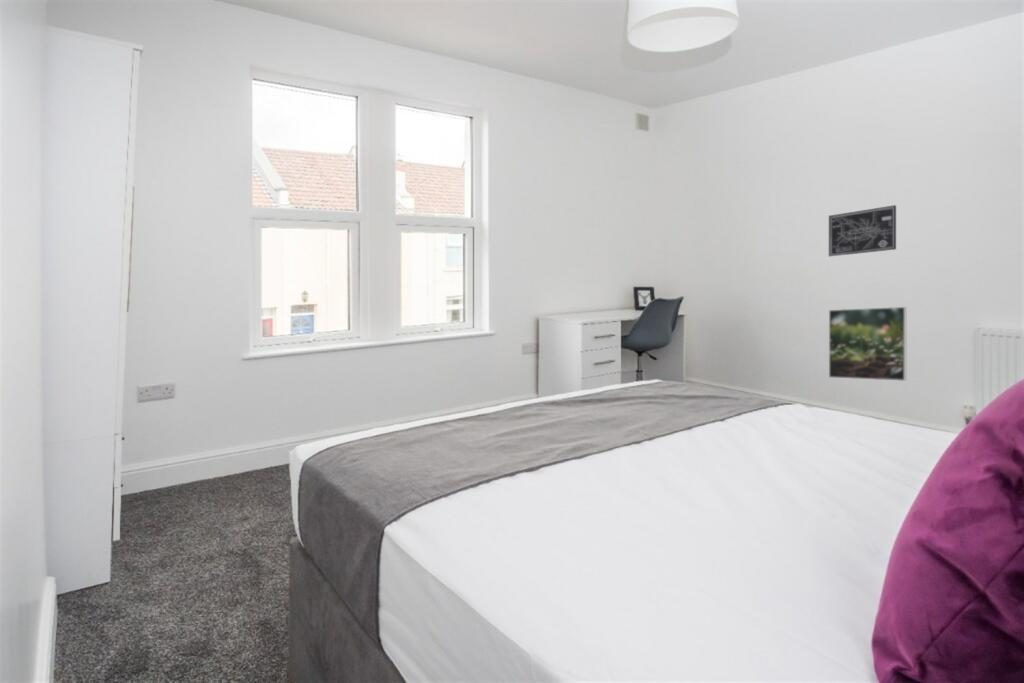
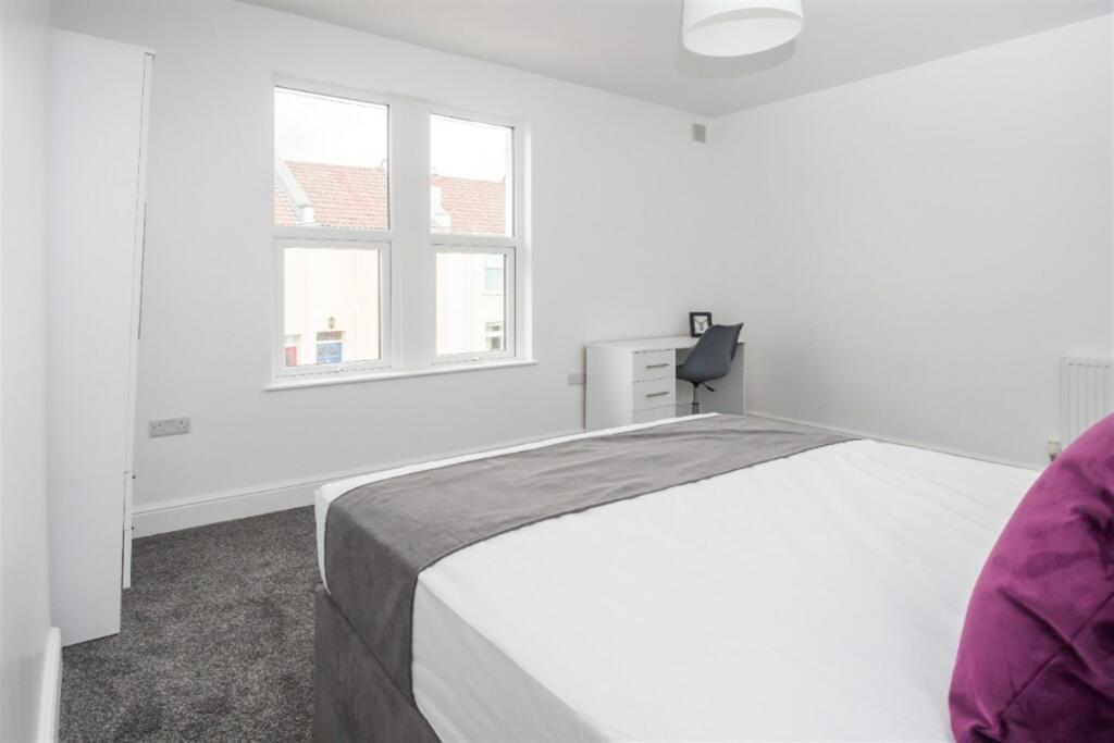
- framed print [828,306,907,382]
- wall art [828,204,897,257]
